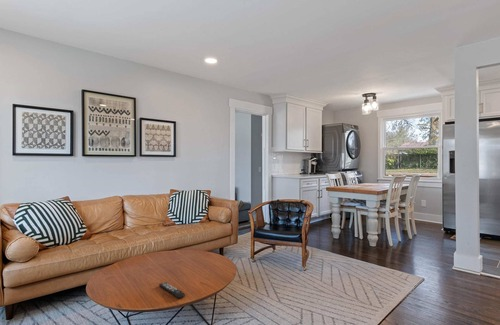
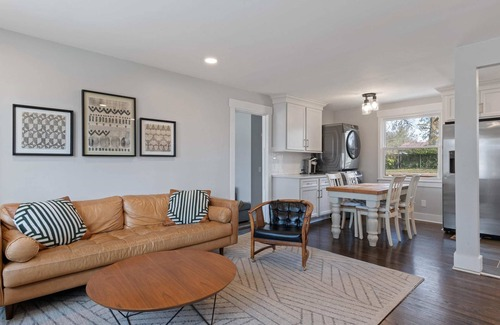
- remote control [158,281,186,299]
